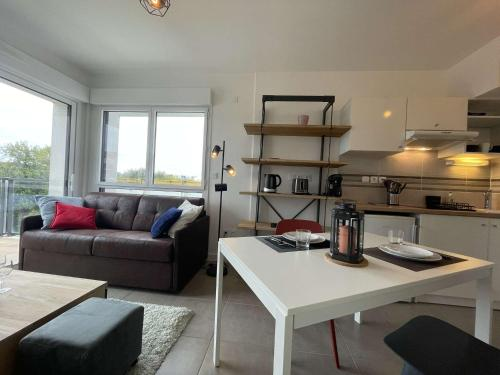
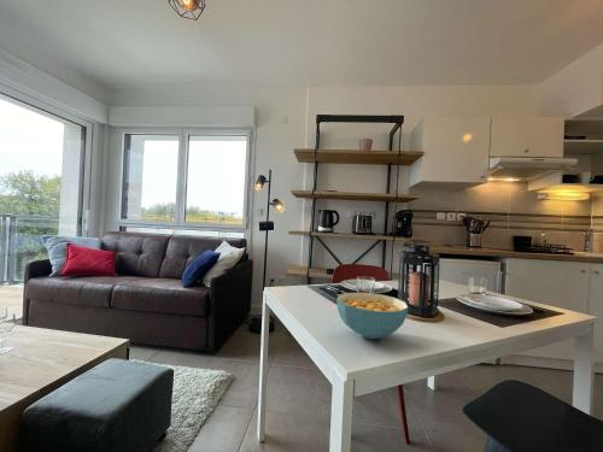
+ cereal bowl [335,292,410,340]
